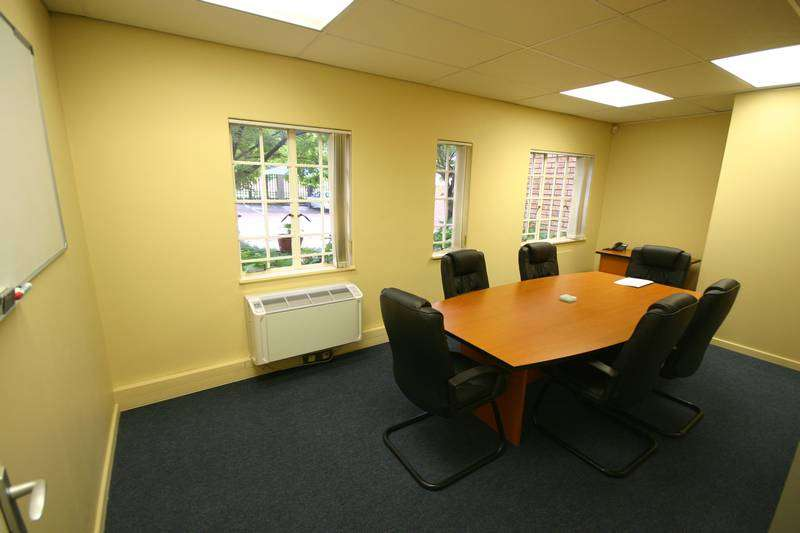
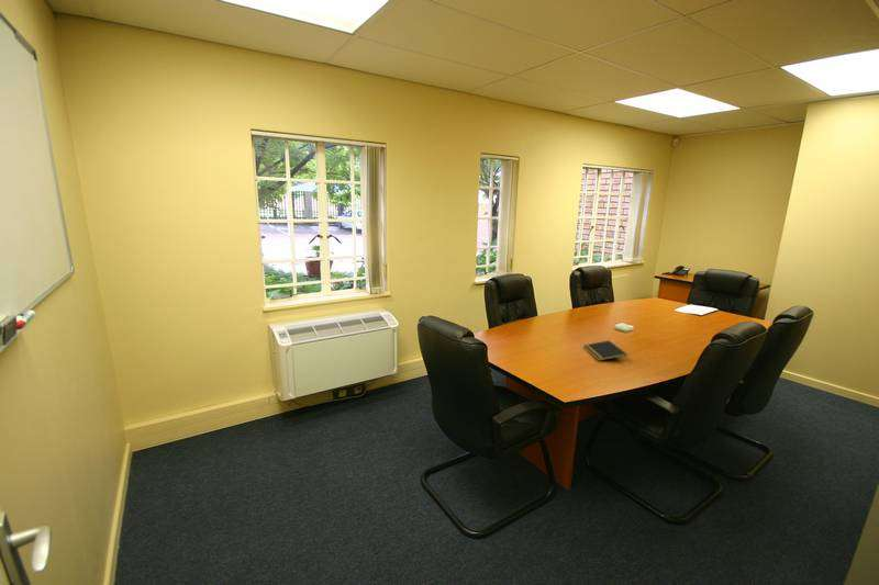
+ notepad [582,339,627,362]
